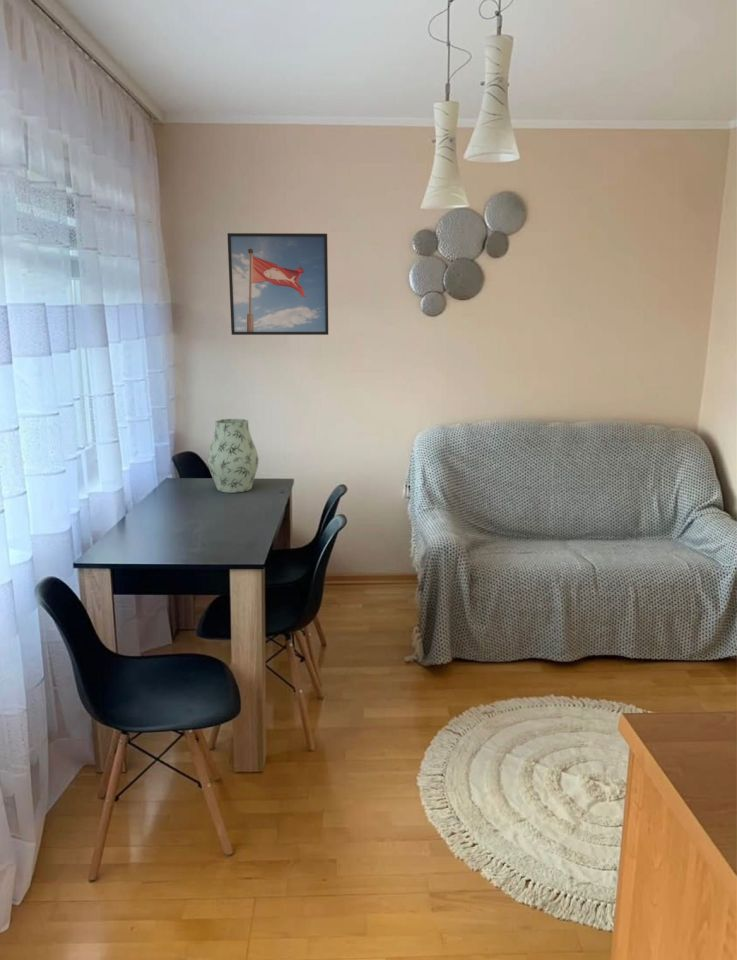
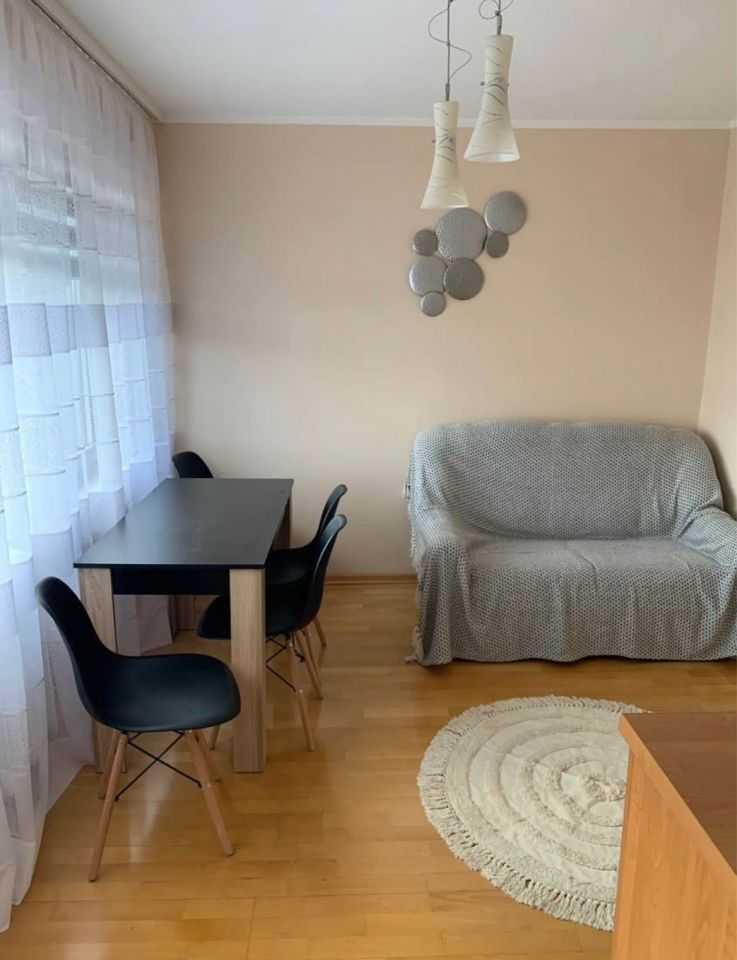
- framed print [226,232,329,336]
- vase [207,418,260,494]
